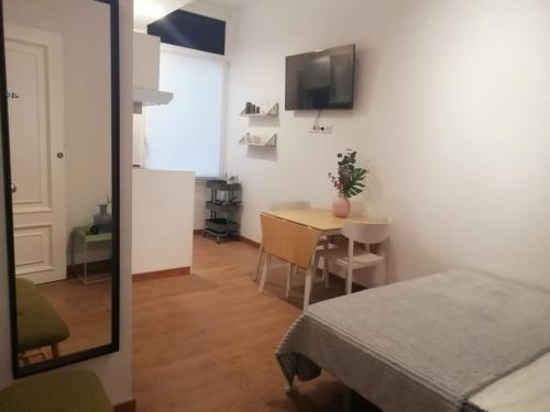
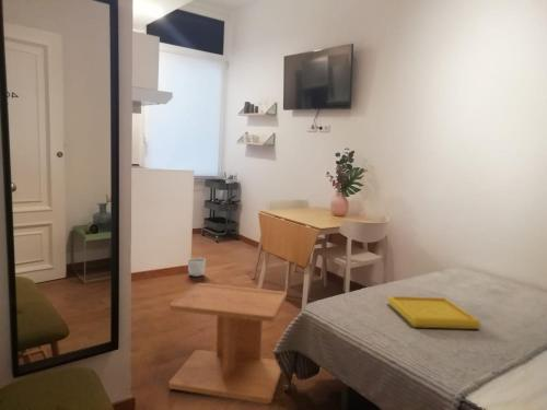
+ side table [167,282,288,405]
+ serving tray [386,295,482,330]
+ planter [187,257,207,278]
